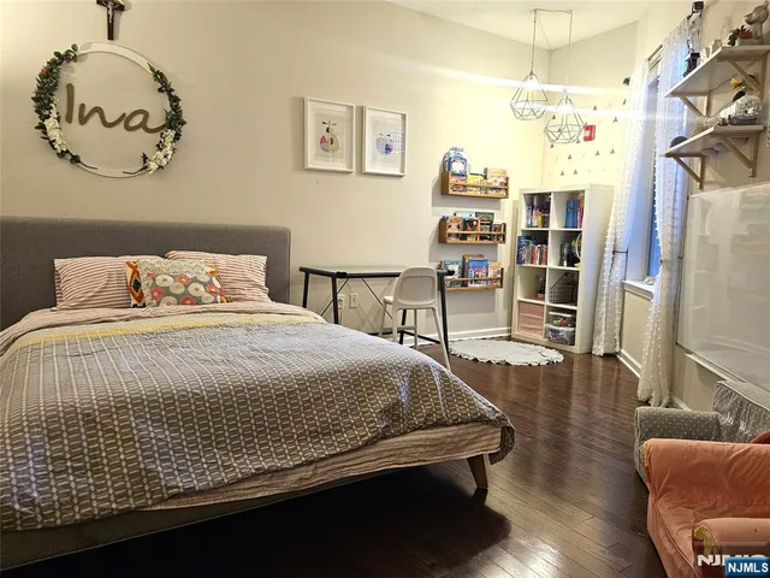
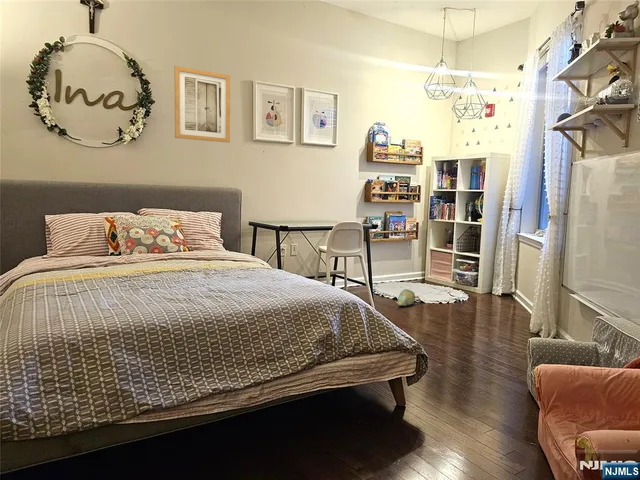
+ plush toy [394,288,421,307]
+ wall art [173,65,231,144]
